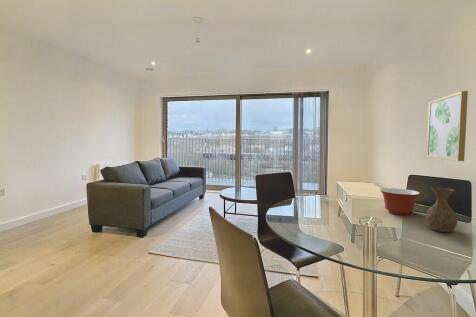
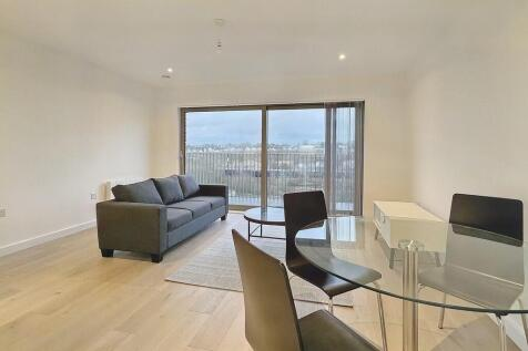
- vase [425,186,458,233]
- mixing bowl [379,187,421,216]
- wall art [426,90,469,162]
